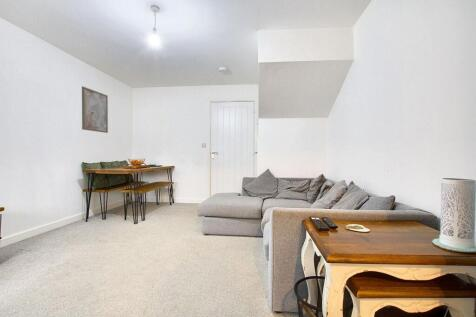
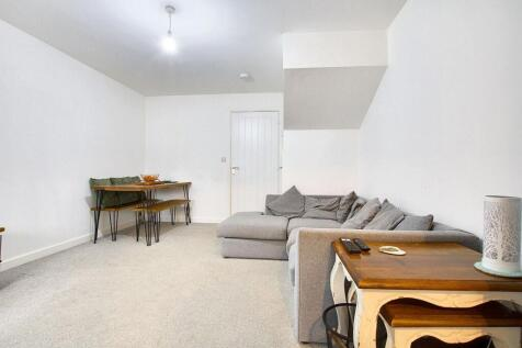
- wall art [81,85,109,134]
